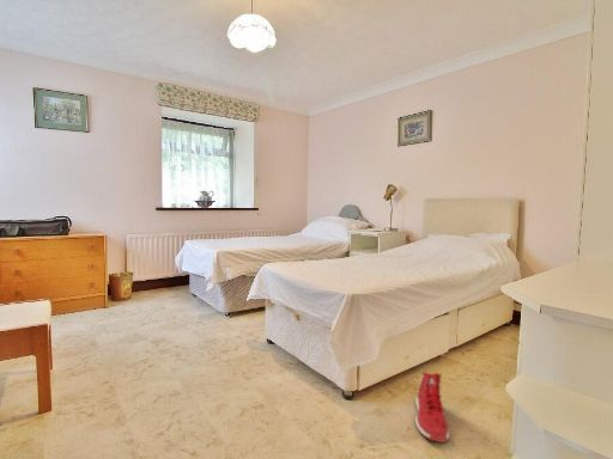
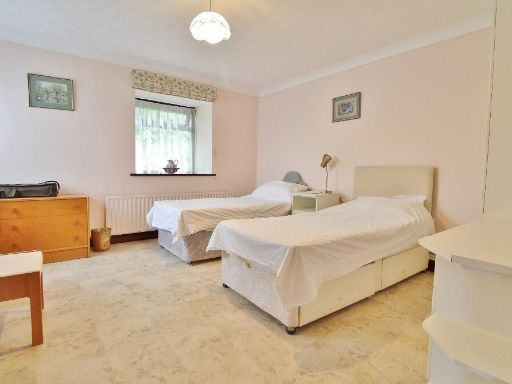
- sneaker [414,371,450,443]
